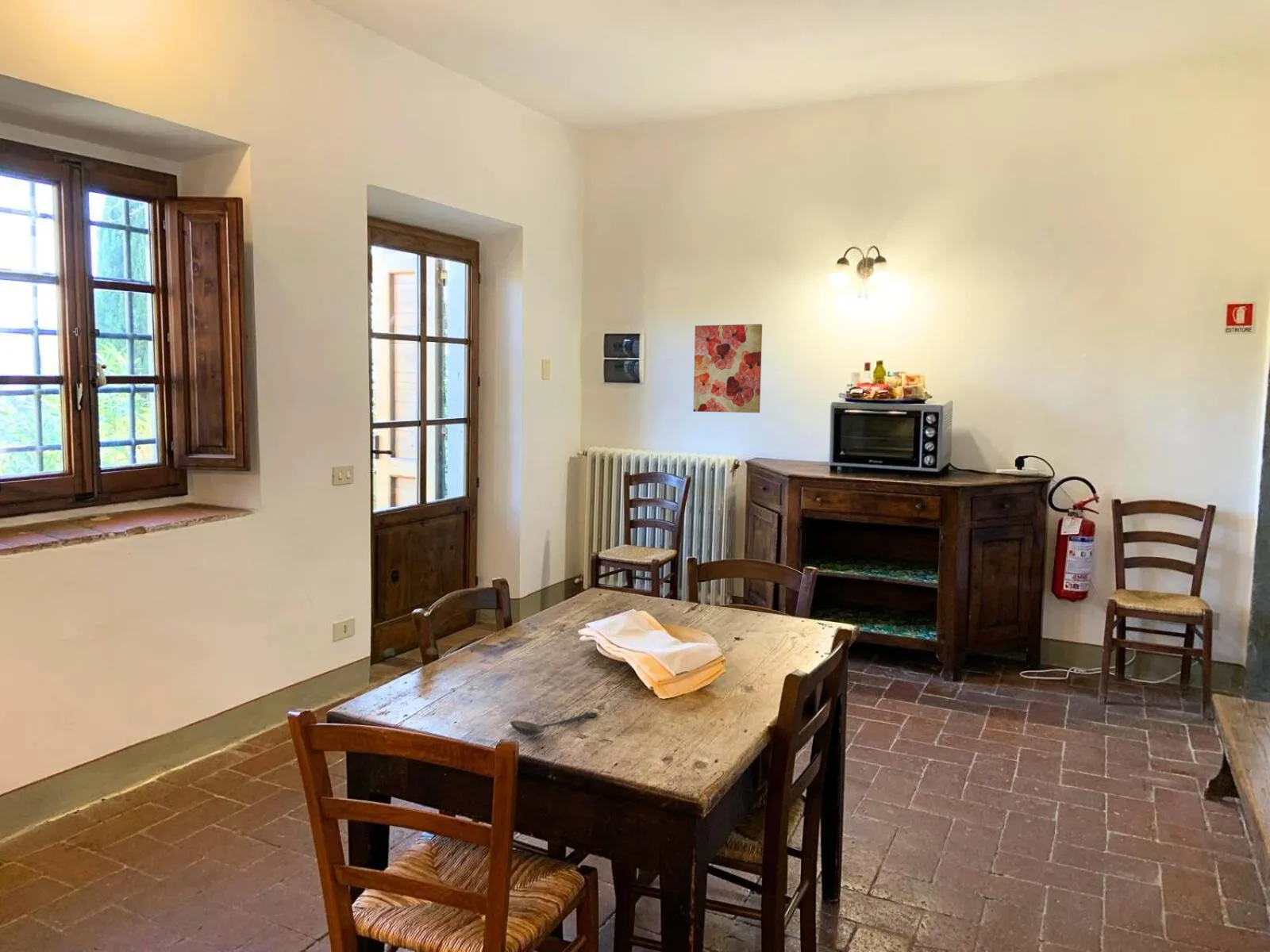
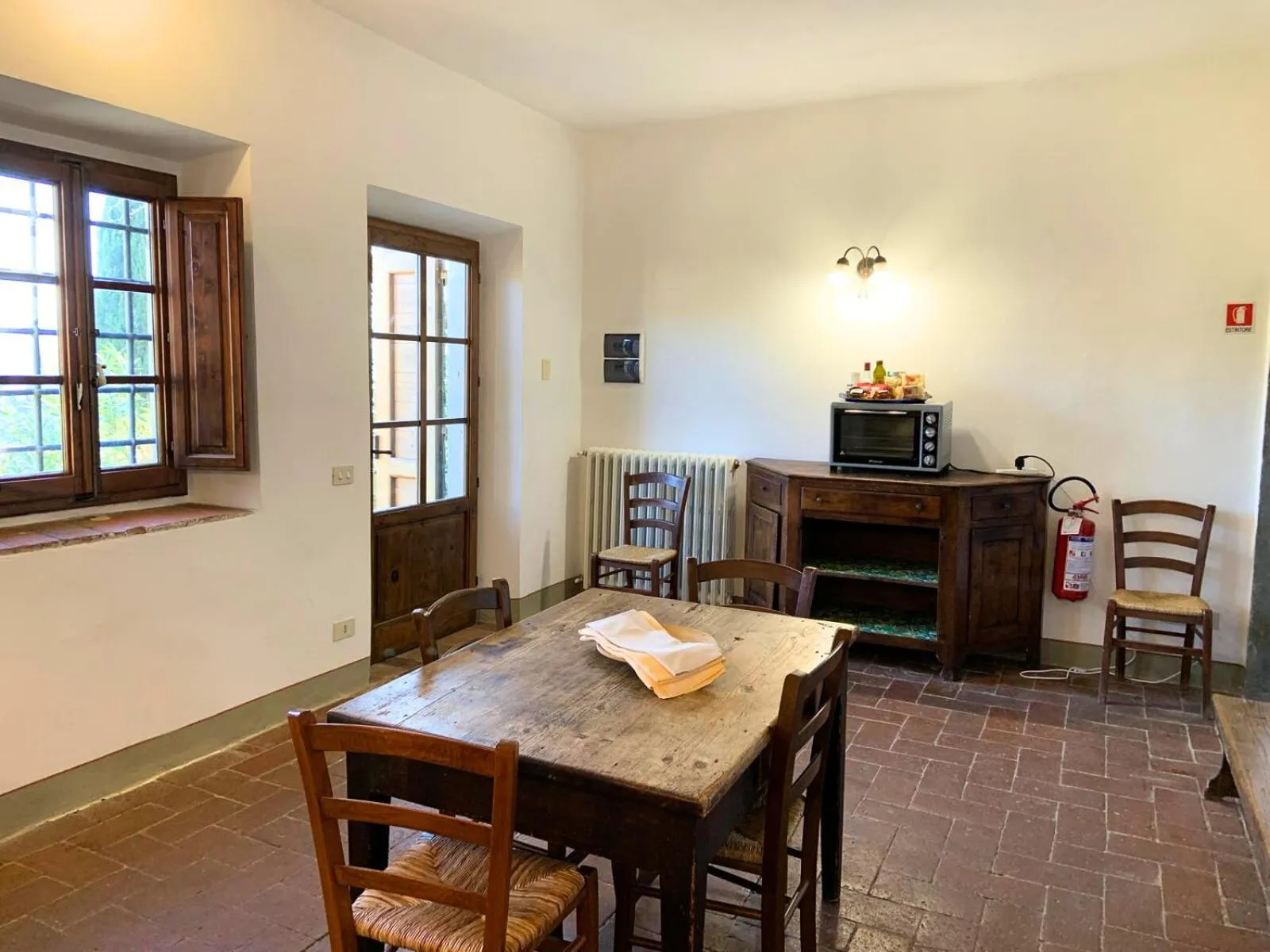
- wall art [692,324,763,413]
- spoon [509,711,598,737]
